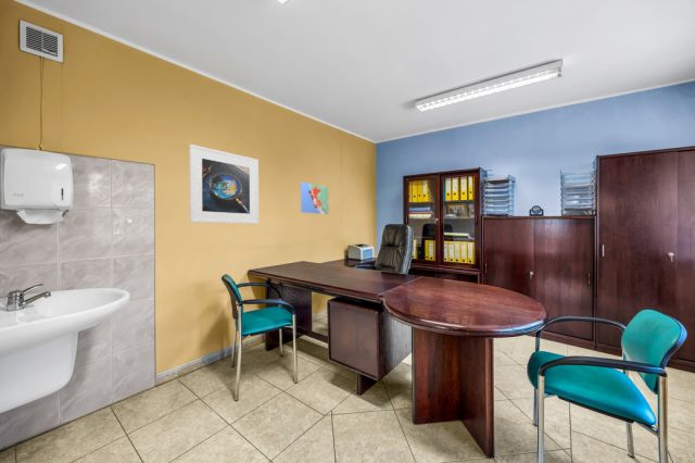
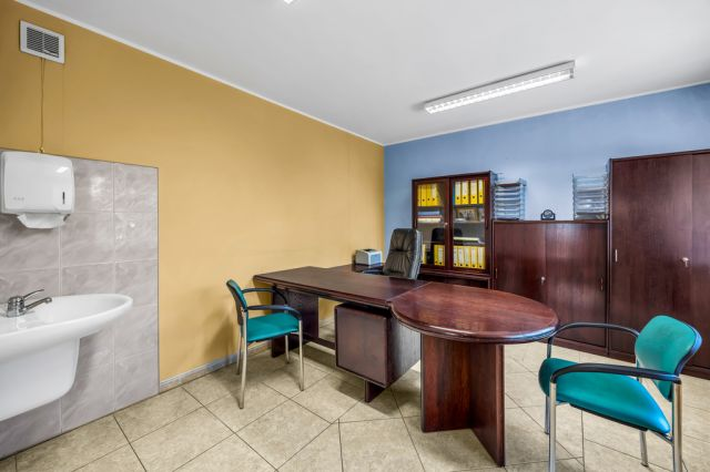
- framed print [188,143,260,225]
- map [300,182,329,215]
